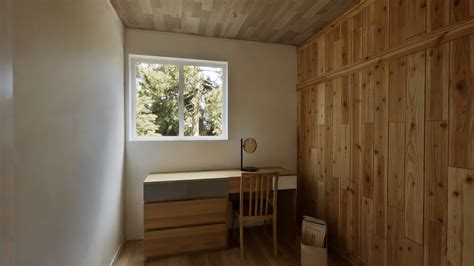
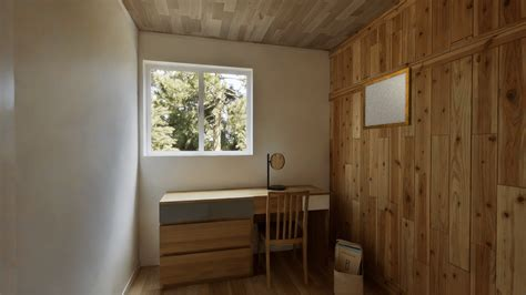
+ writing board [362,65,413,131]
